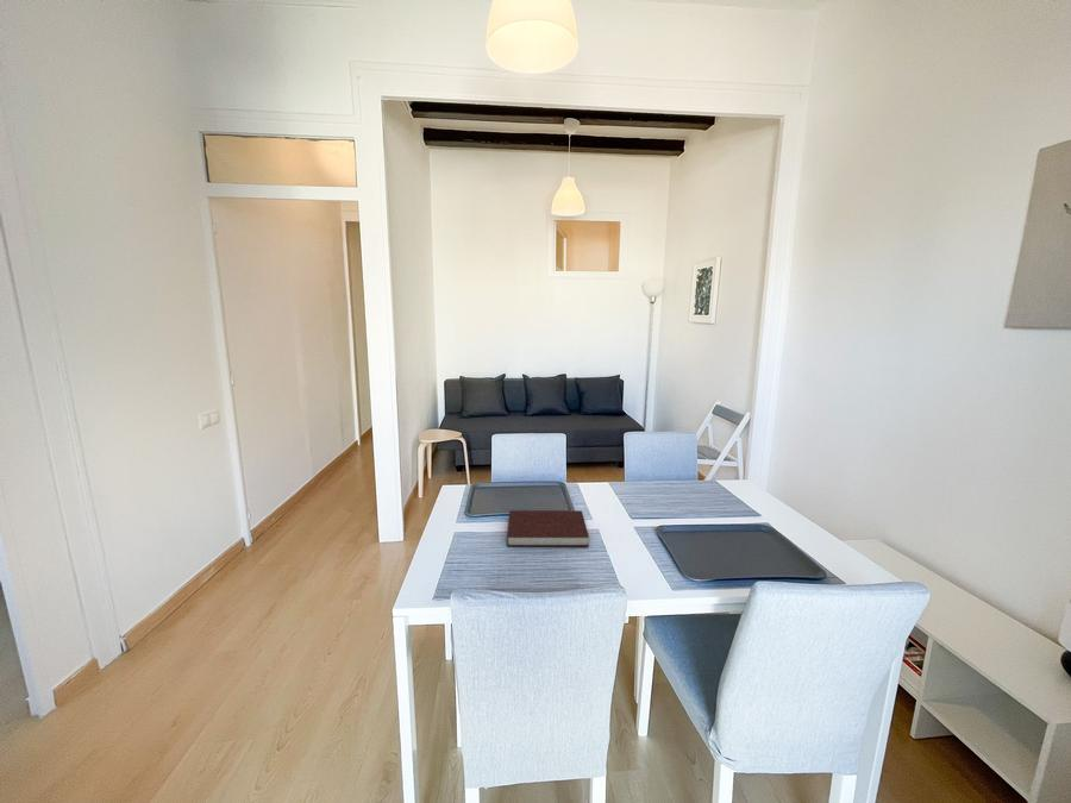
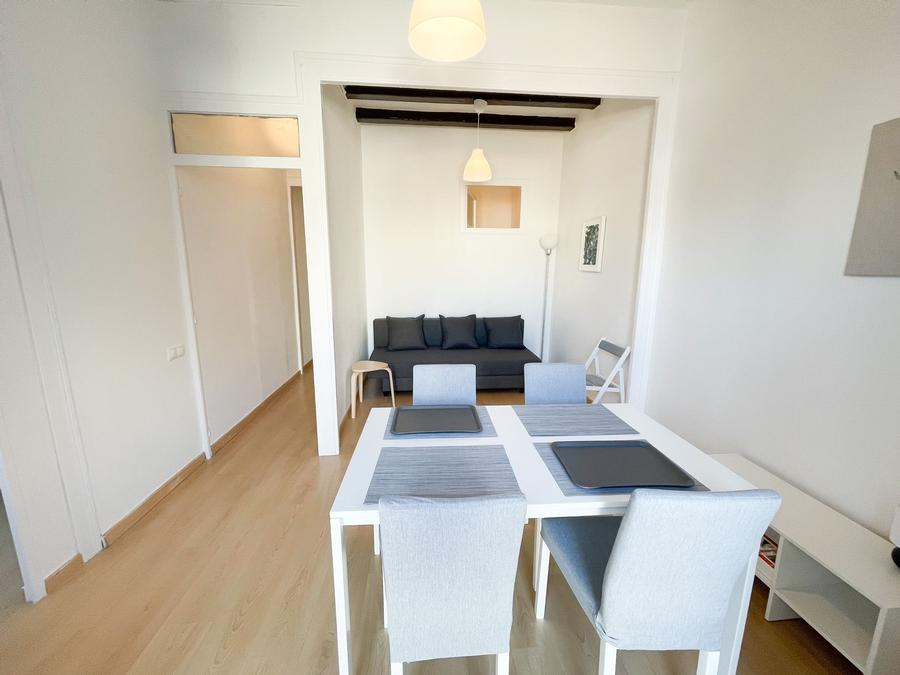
- notebook [506,509,590,547]
